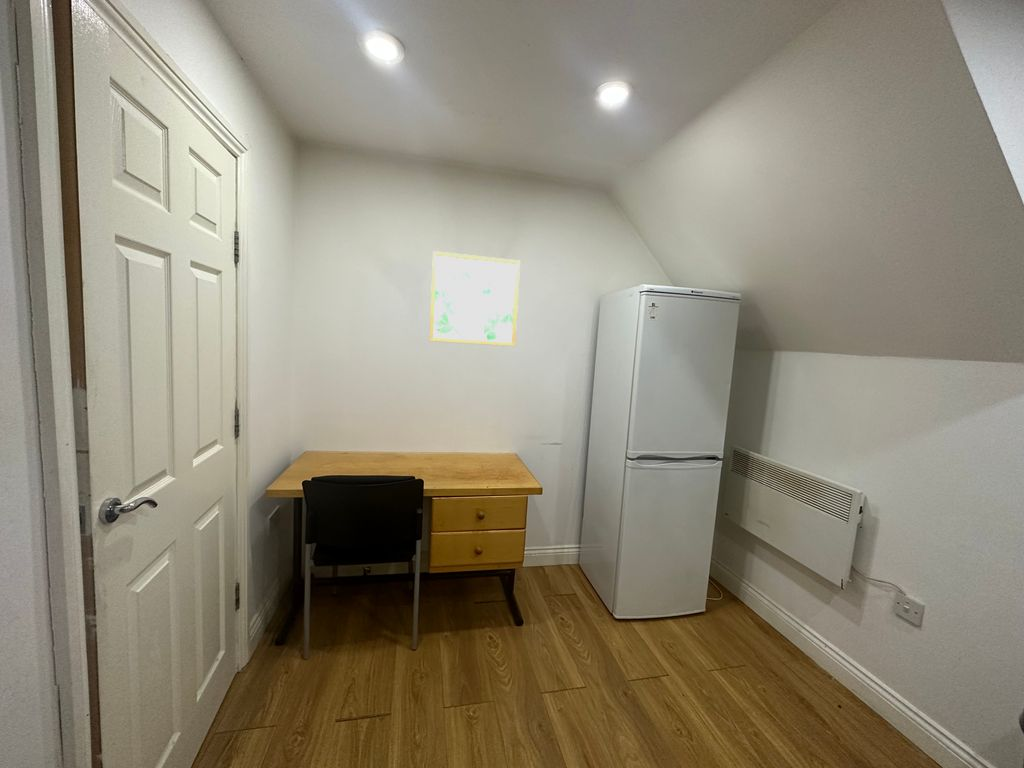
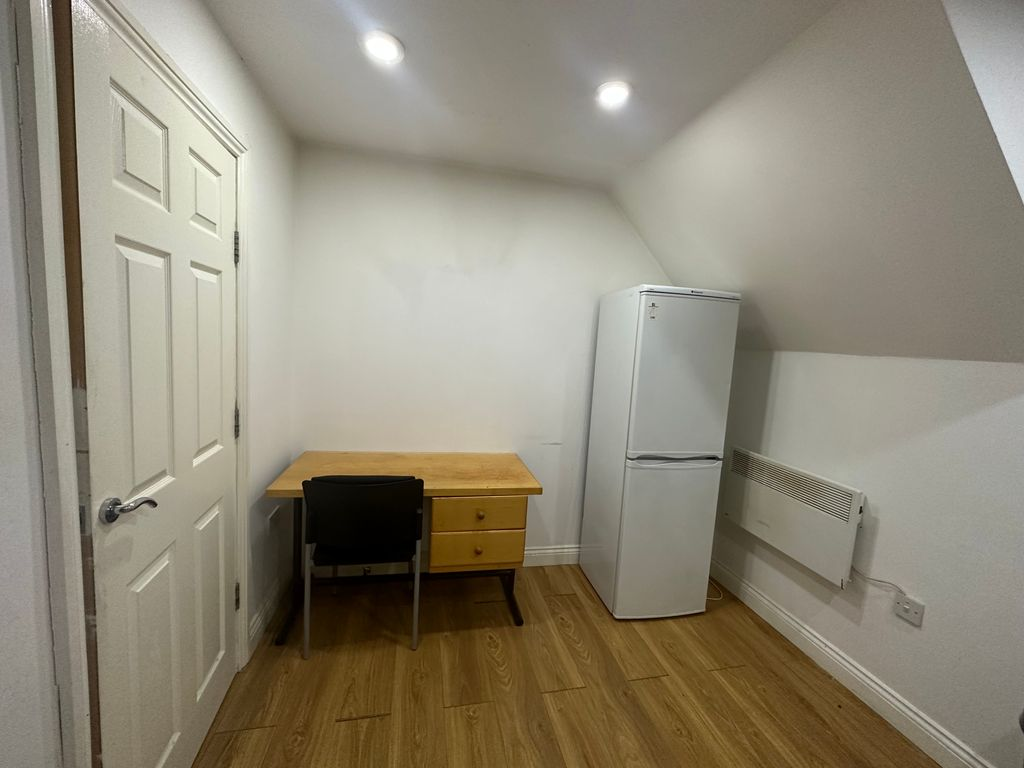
- wall art [428,250,521,347]
